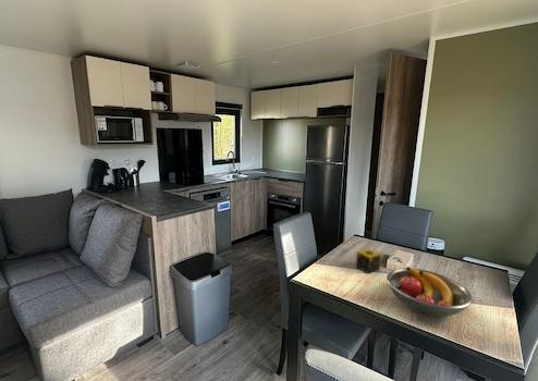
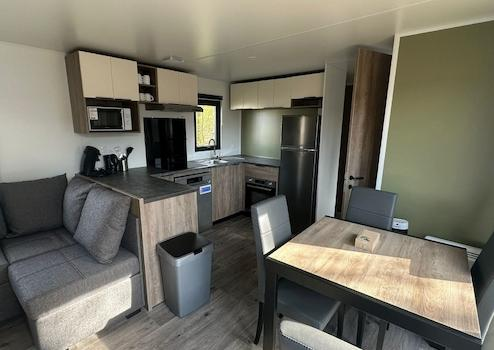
- candle [355,247,382,274]
- fruit bowl [386,266,474,318]
